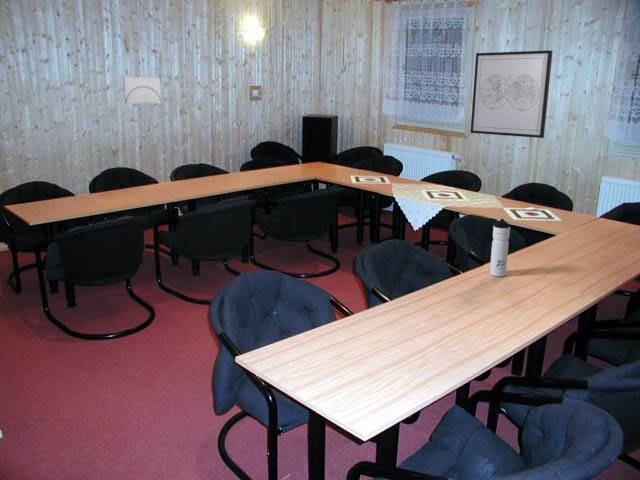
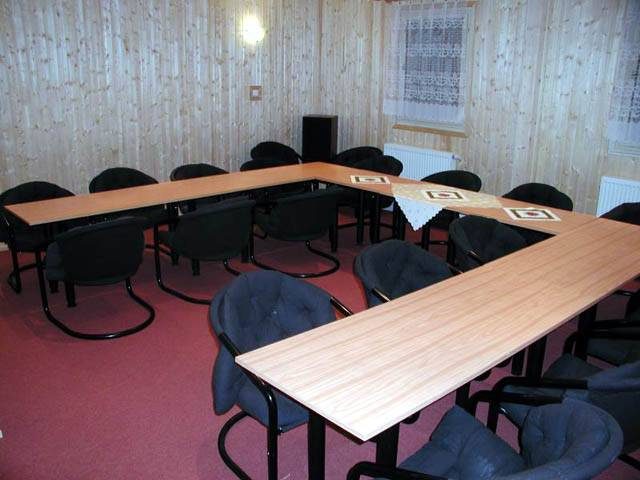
- wall art [122,76,162,105]
- water bottle [488,218,511,277]
- wall art [470,49,554,139]
